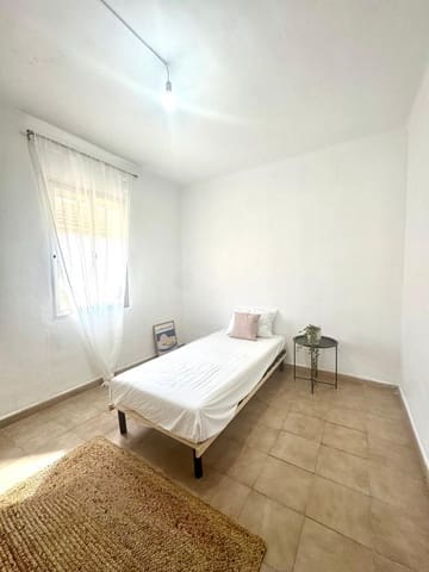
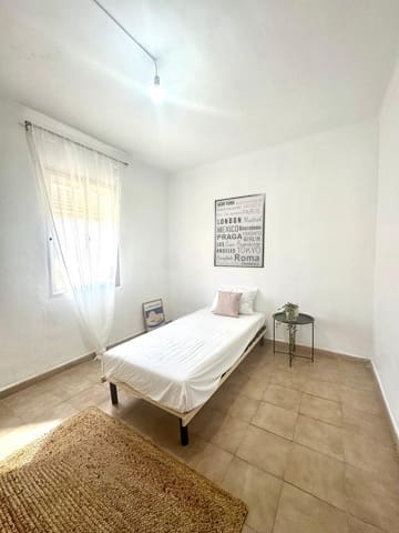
+ wall art [213,192,267,269]
